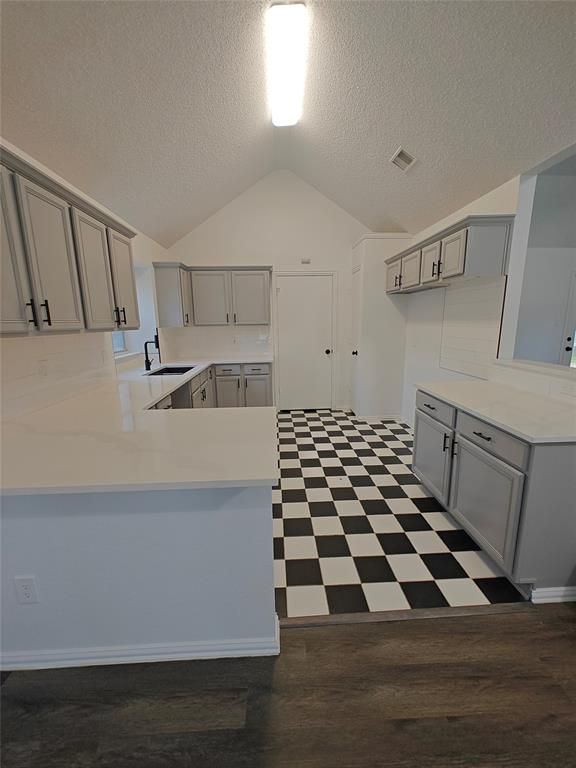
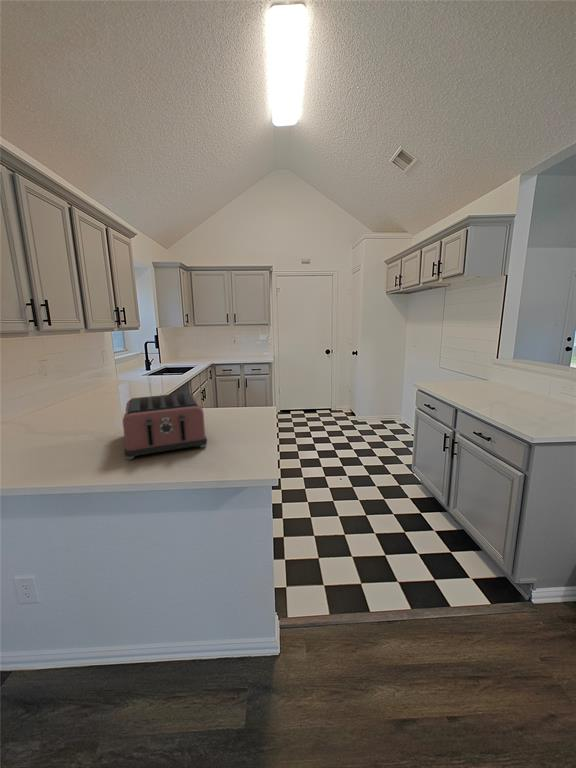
+ toaster [122,392,208,460]
